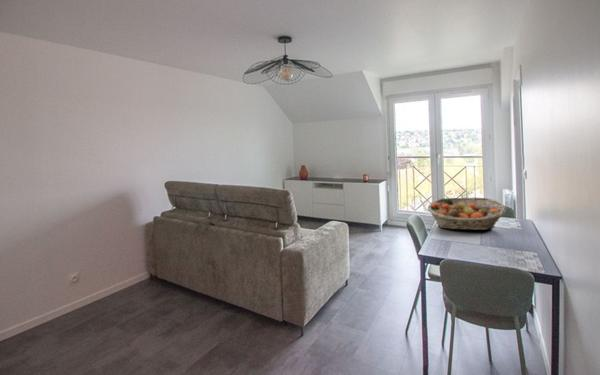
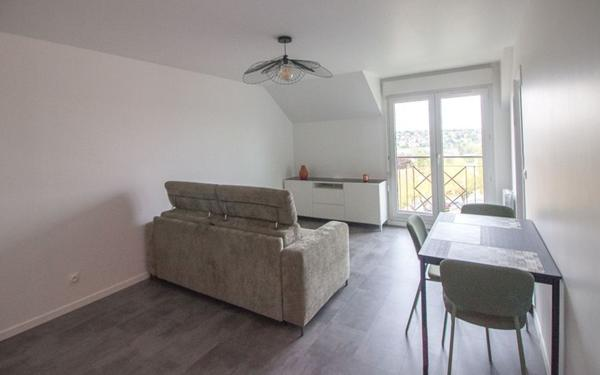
- fruit basket [427,196,507,231]
